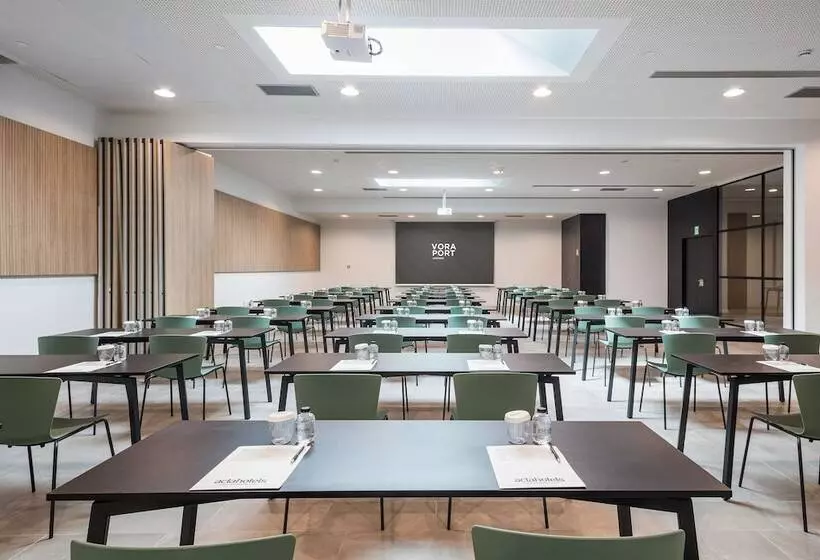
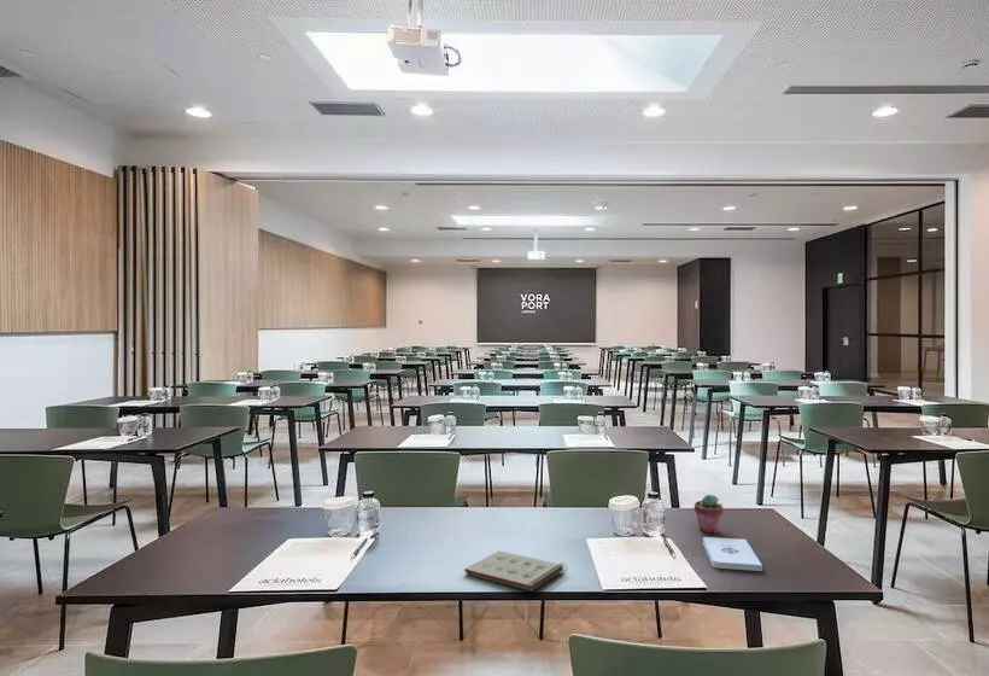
+ notepad [463,550,569,593]
+ potted succulent [694,494,724,534]
+ notepad [702,536,763,572]
